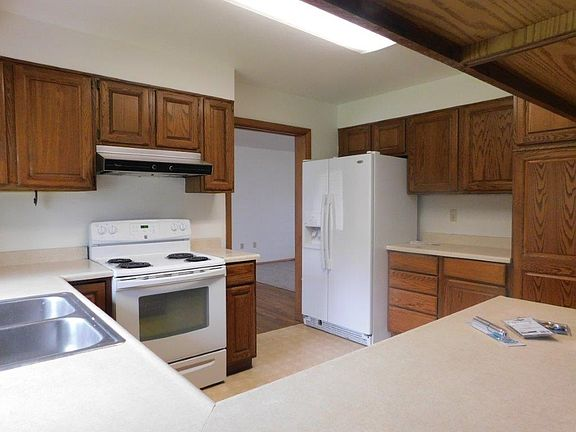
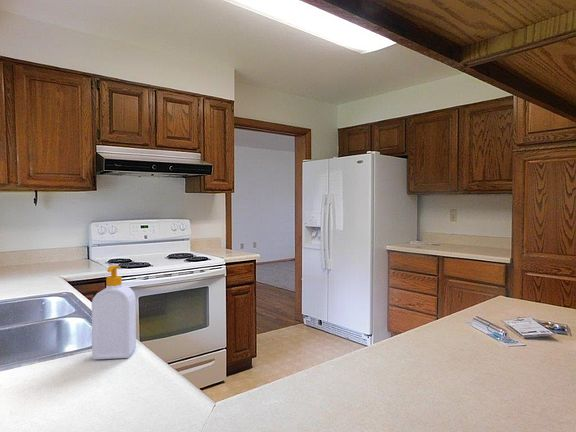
+ soap bottle [91,265,137,360]
